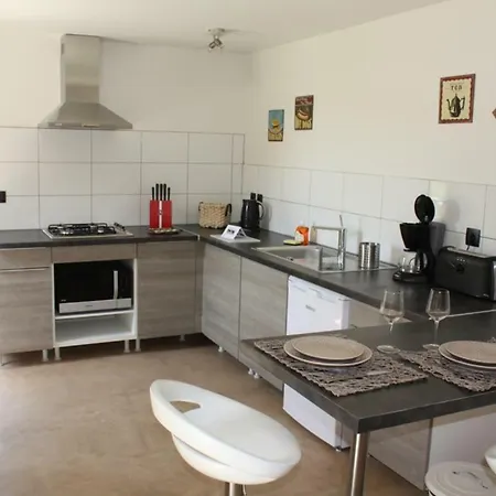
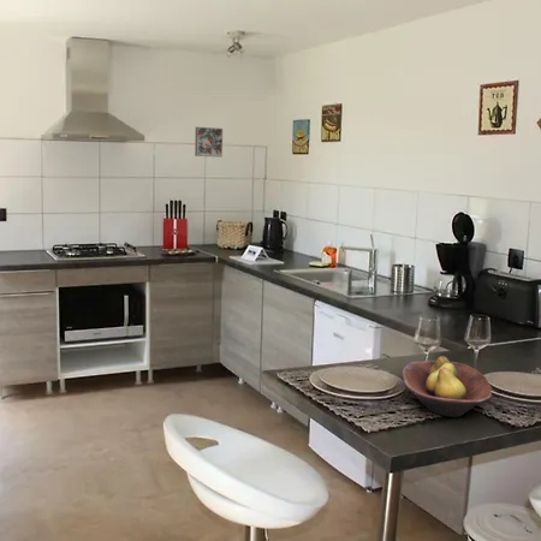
+ decorative tile [194,126,224,159]
+ fruit bowl [400,356,493,418]
